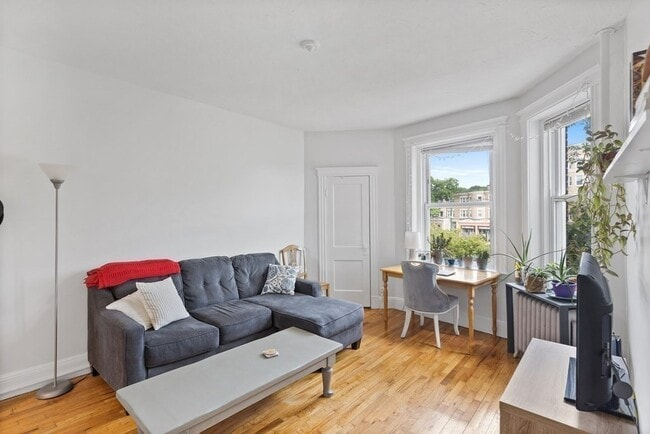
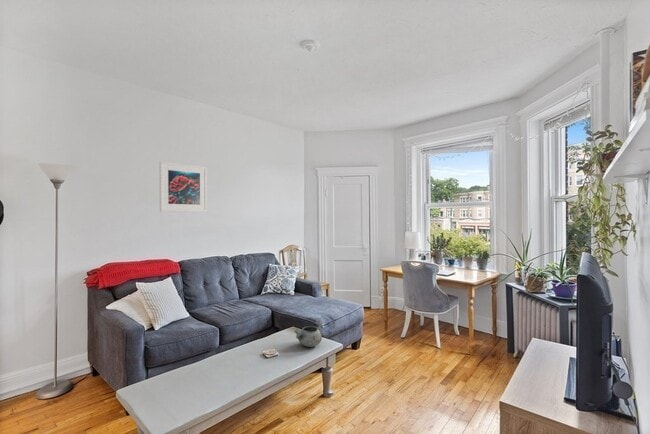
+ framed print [159,160,208,213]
+ decorative bowl [293,321,323,348]
